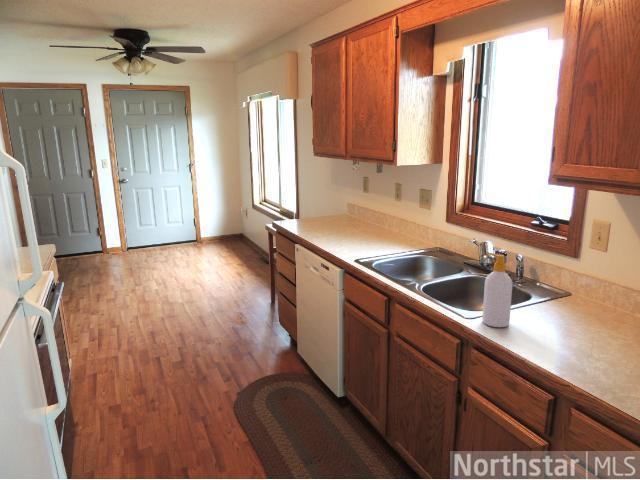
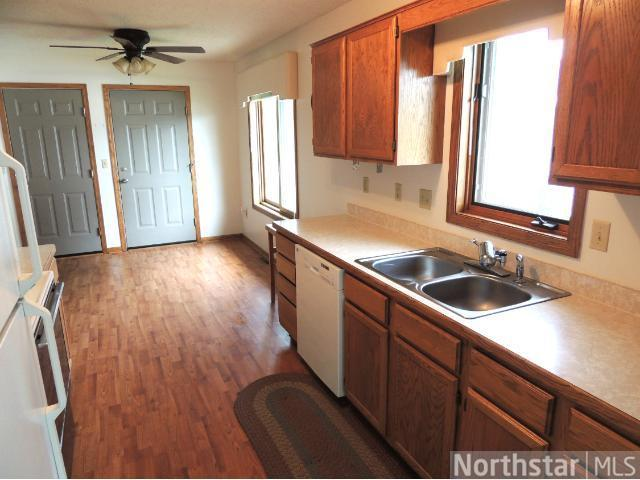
- soap bottle [481,252,513,328]
